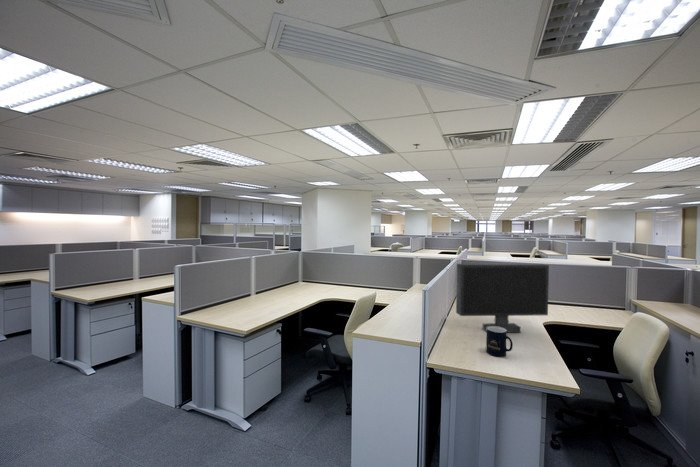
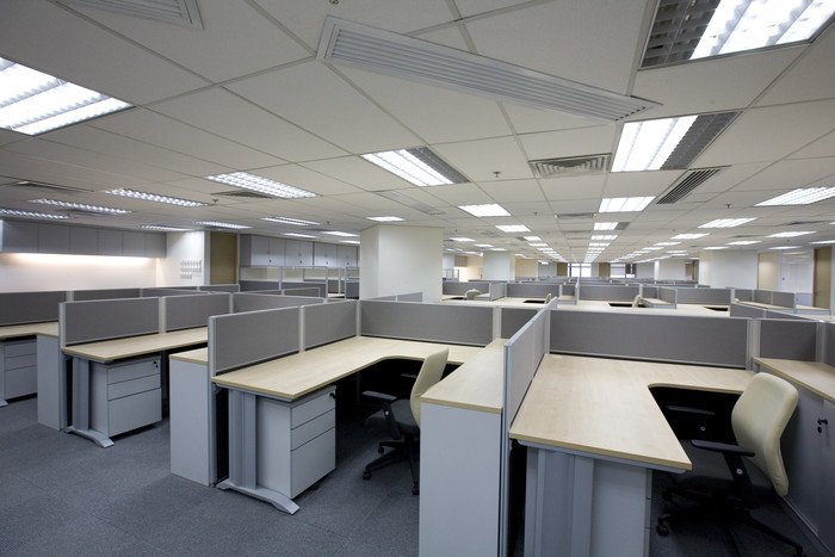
- monitor [455,263,550,333]
- mug [485,327,514,358]
